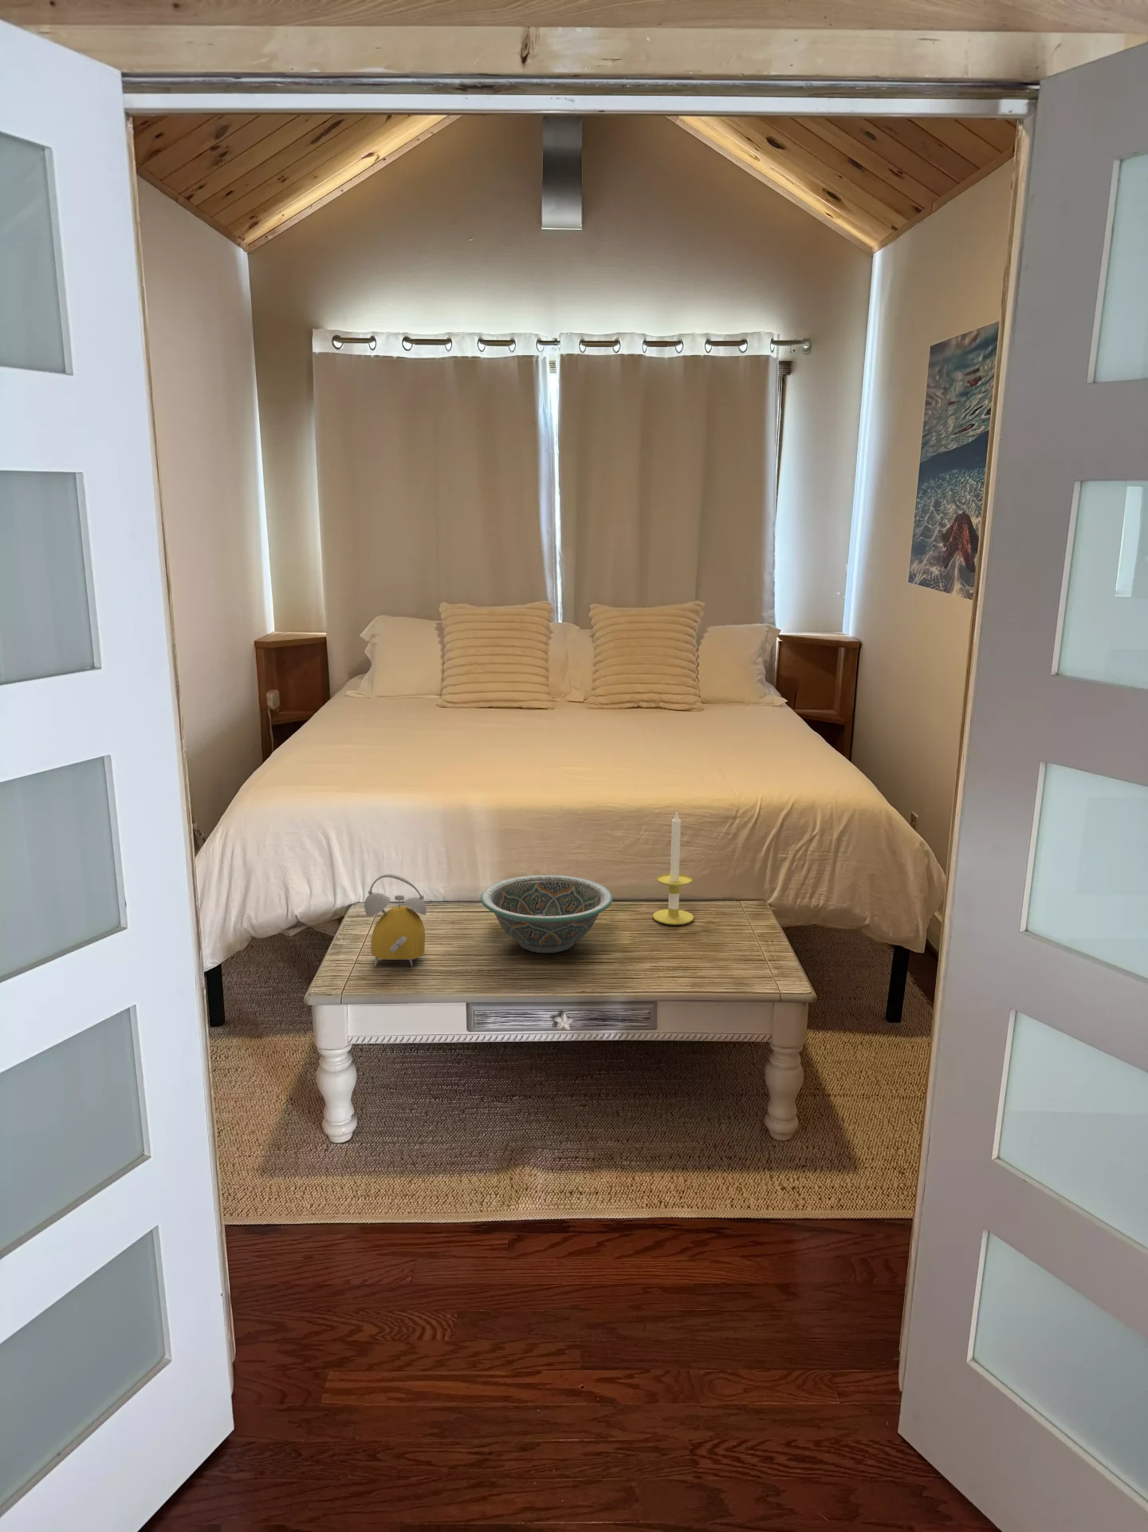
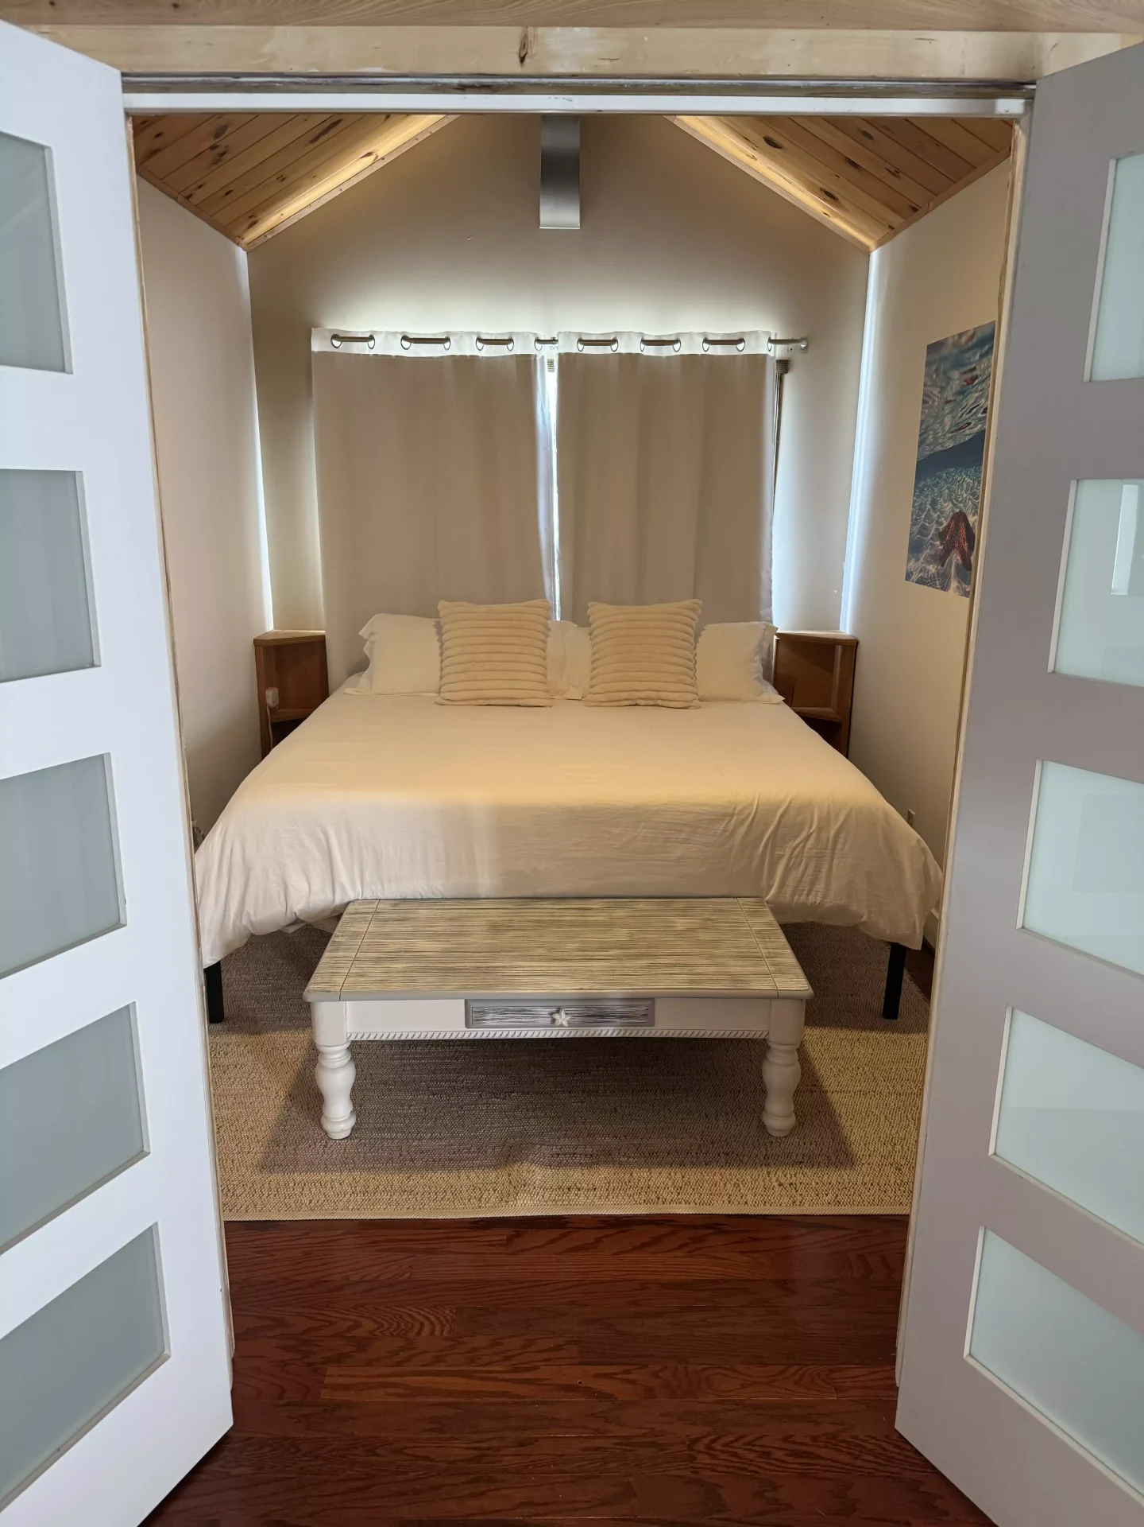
- candle [652,812,695,925]
- alarm clock [363,873,427,967]
- decorative bowl [480,875,613,953]
